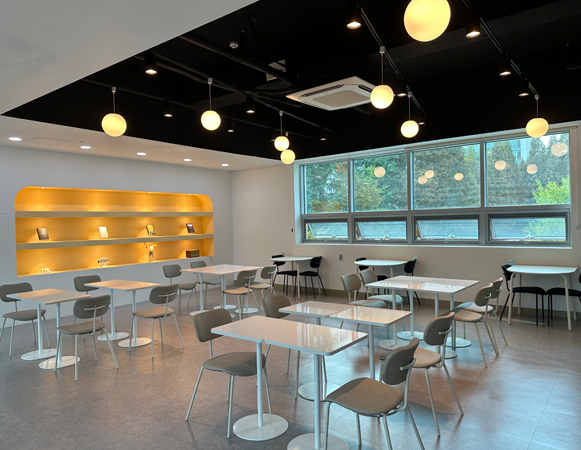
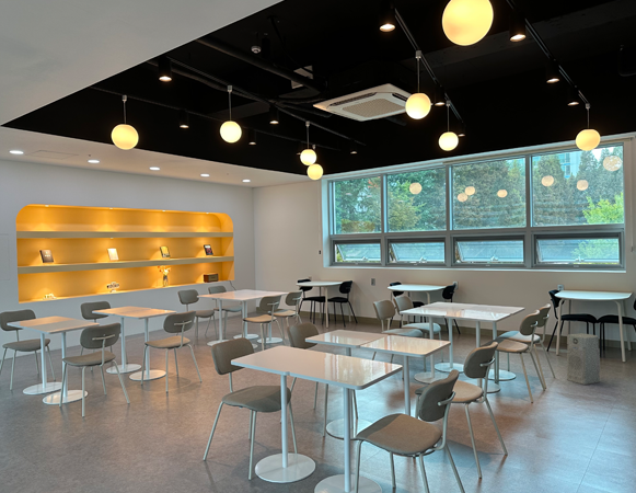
+ air purifier [566,332,601,386]
